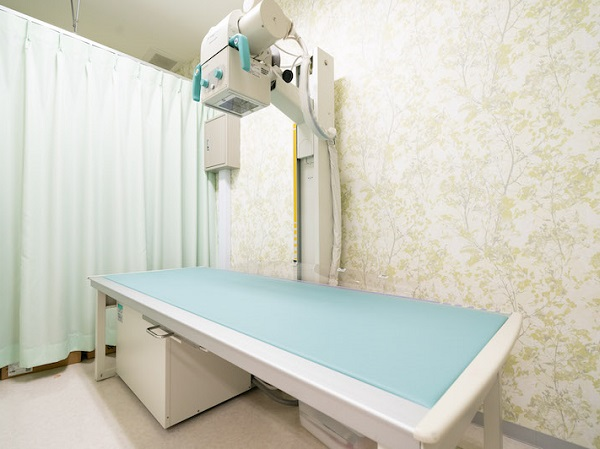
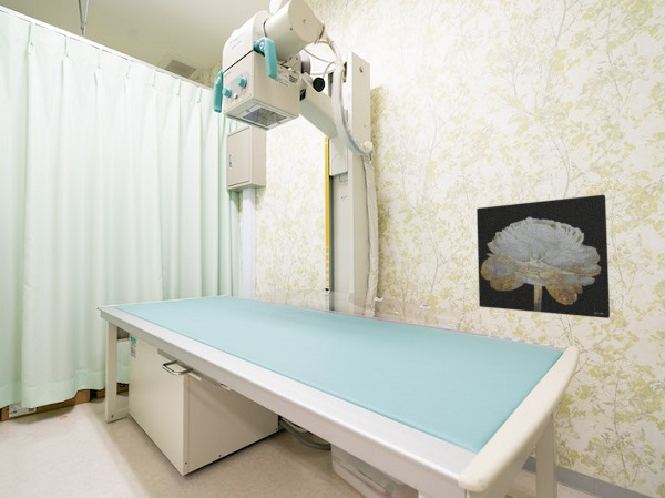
+ wall art [475,194,611,319]
